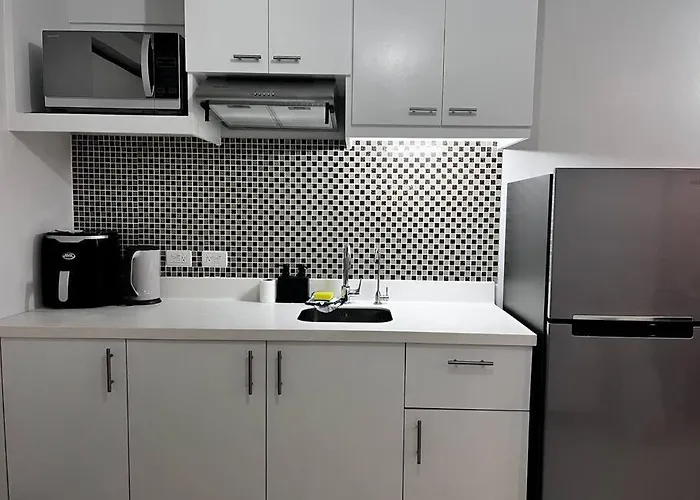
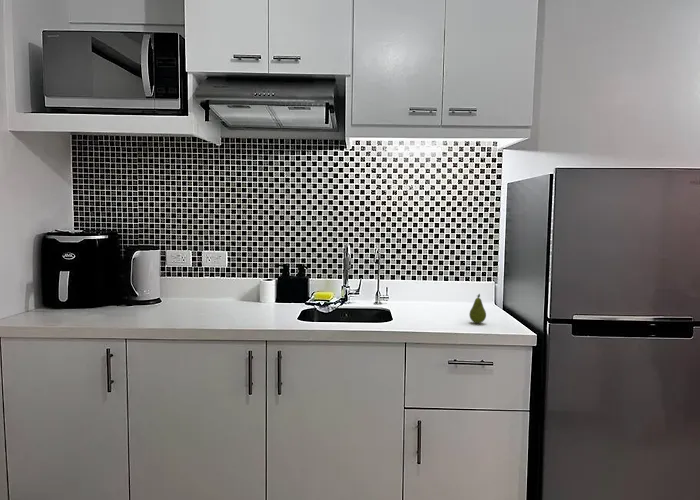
+ fruit [468,293,487,324]
